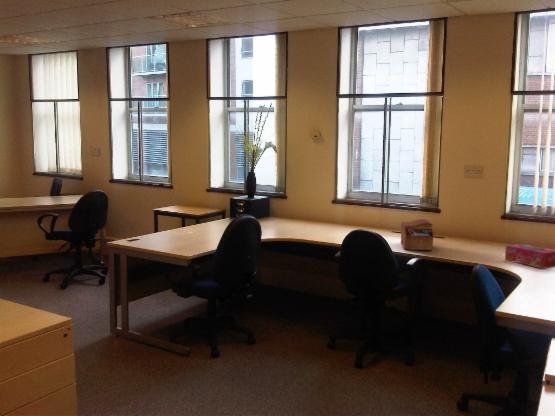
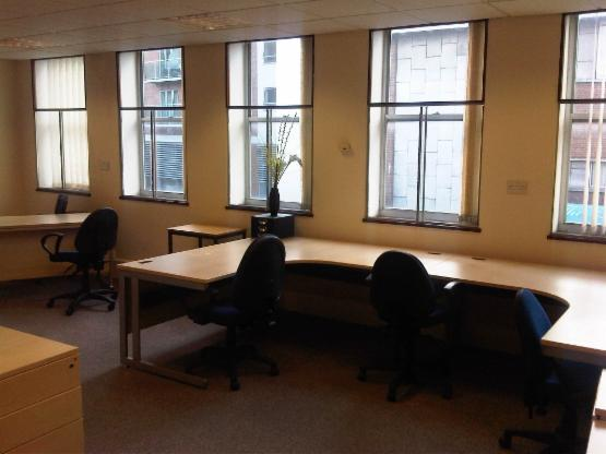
- tissue box [504,243,555,270]
- sewing box [400,218,435,251]
